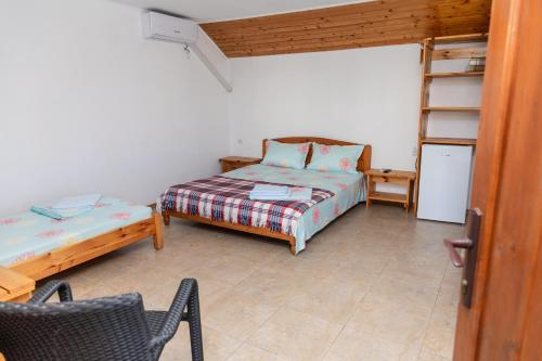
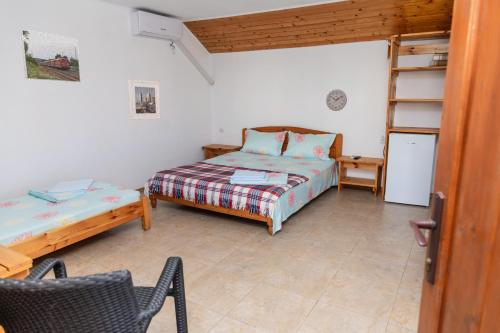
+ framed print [19,28,82,83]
+ wall clock [325,89,348,112]
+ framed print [127,79,162,121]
